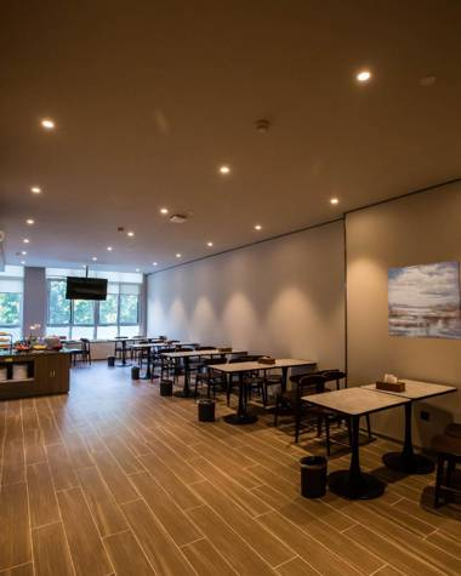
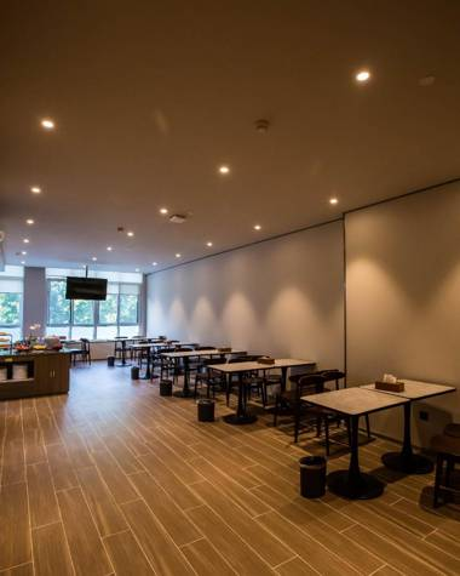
- wall art [386,260,461,341]
